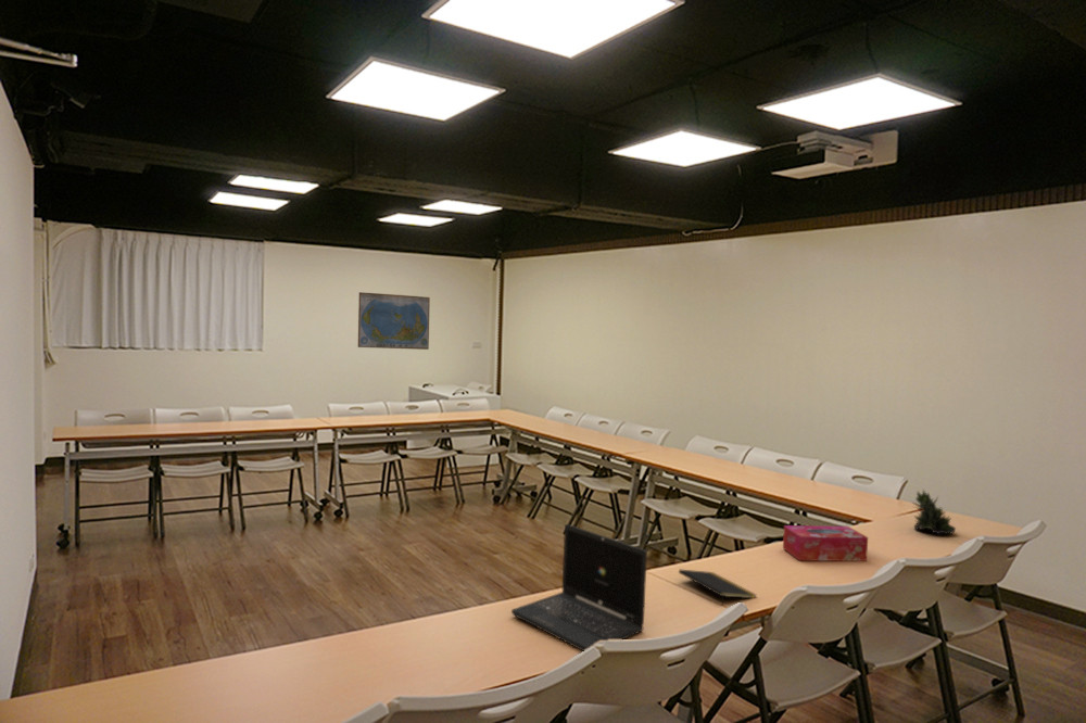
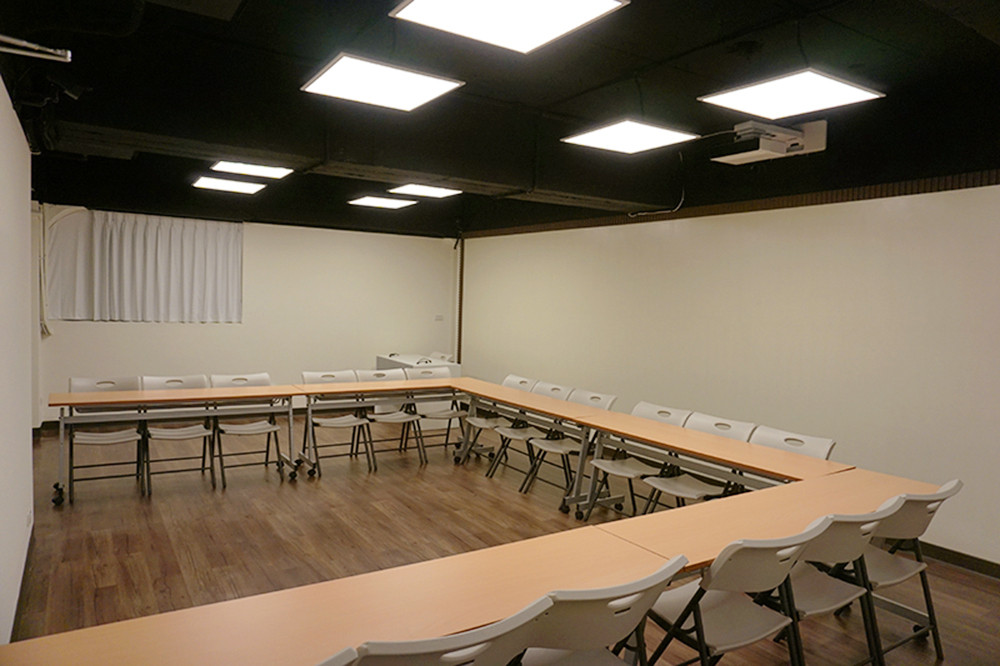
- succulent plant [911,489,957,535]
- laptop [510,523,648,652]
- notepad [678,569,757,606]
- world map [357,291,431,351]
- tissue box [782,524,869,562]
